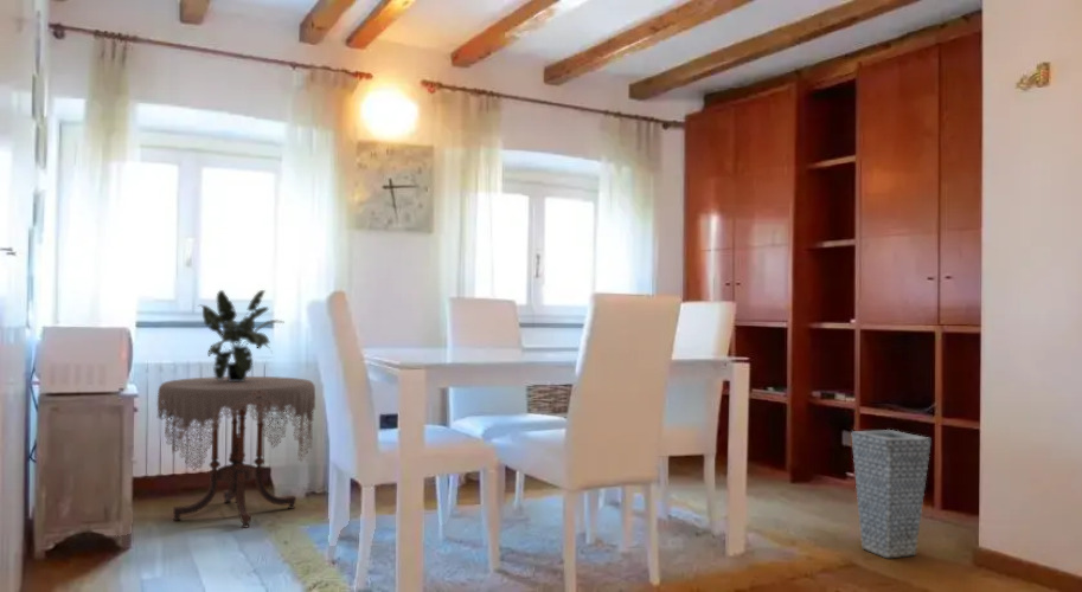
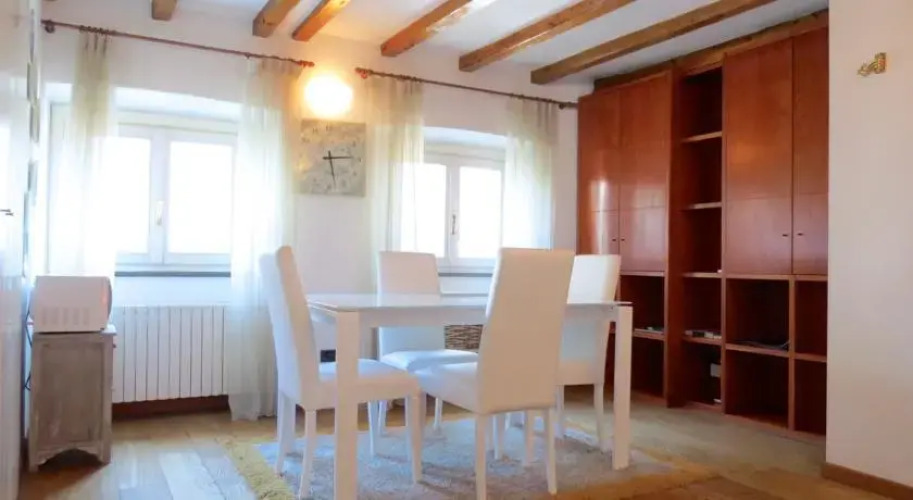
- side table [156,375,316,529]
- vase [850,429,933,560]
- potted plant [198,289,287,381]
